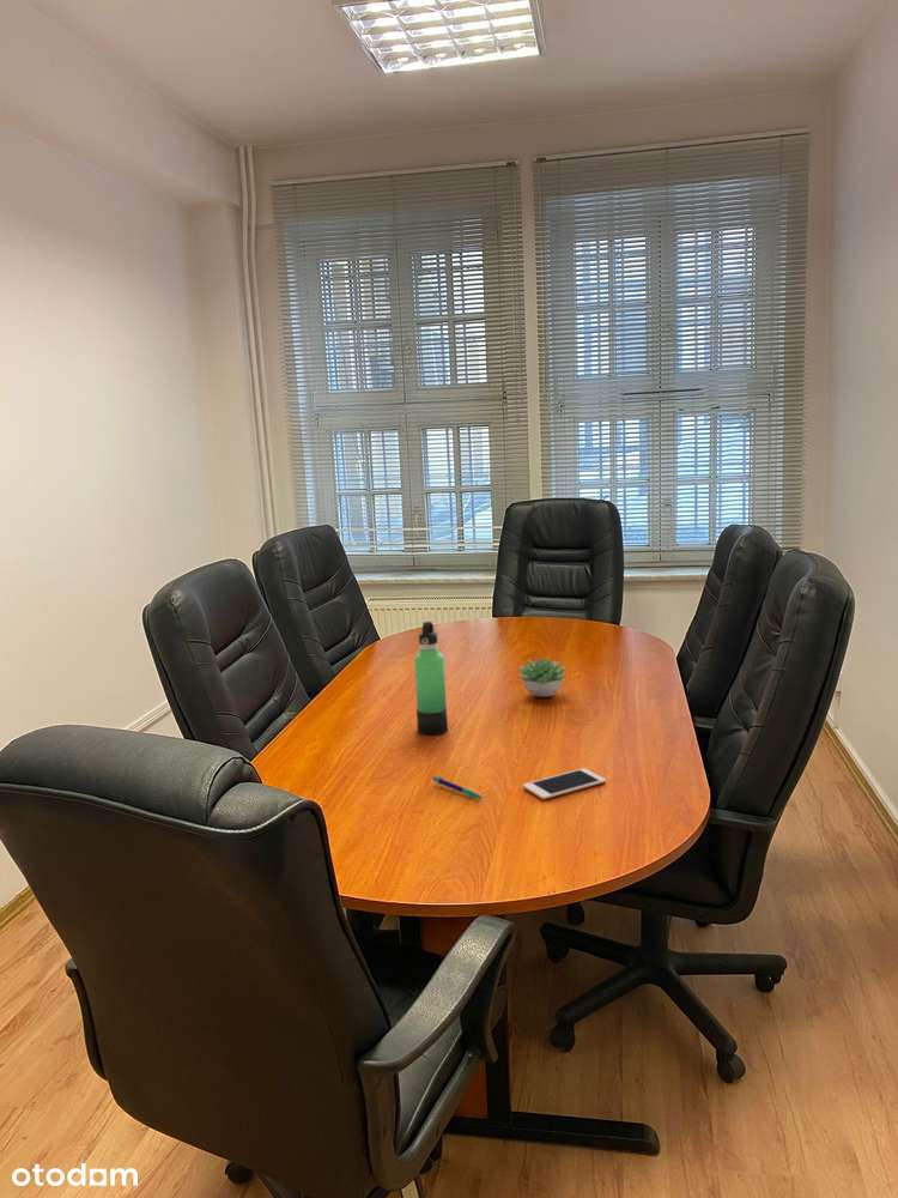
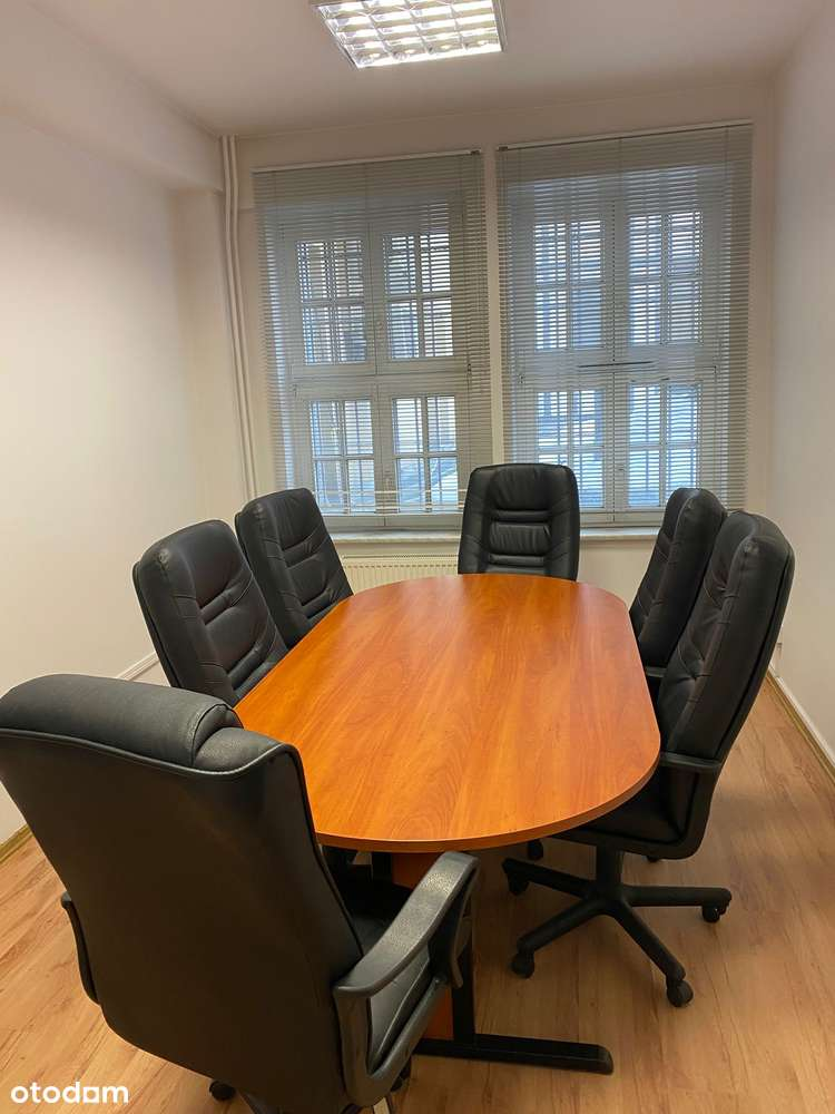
- pen [432,775,485,800]
- thermos bottle [413,621,449,736]
- cell phone [522,767,607,800]
- succulent plant [517,657,568,698]
